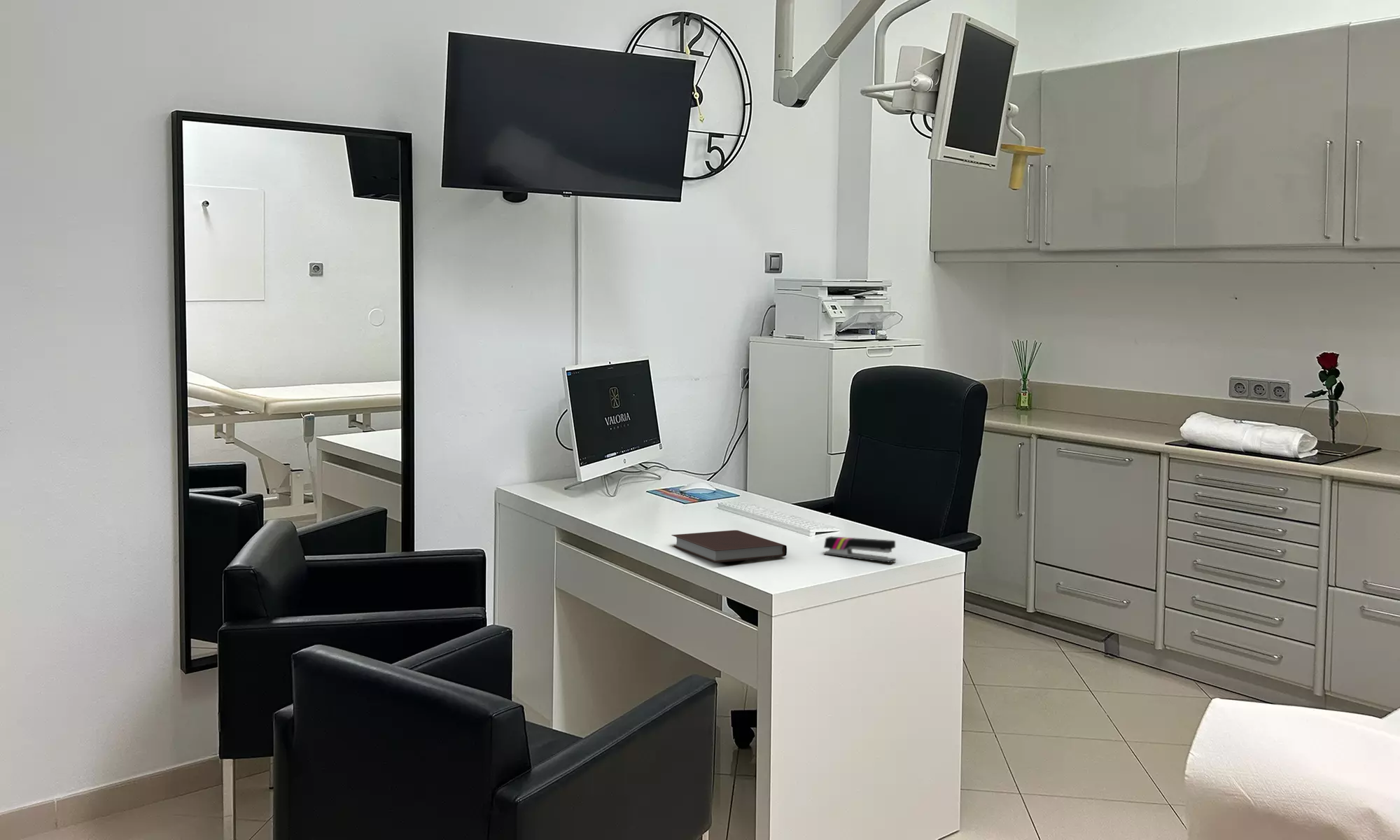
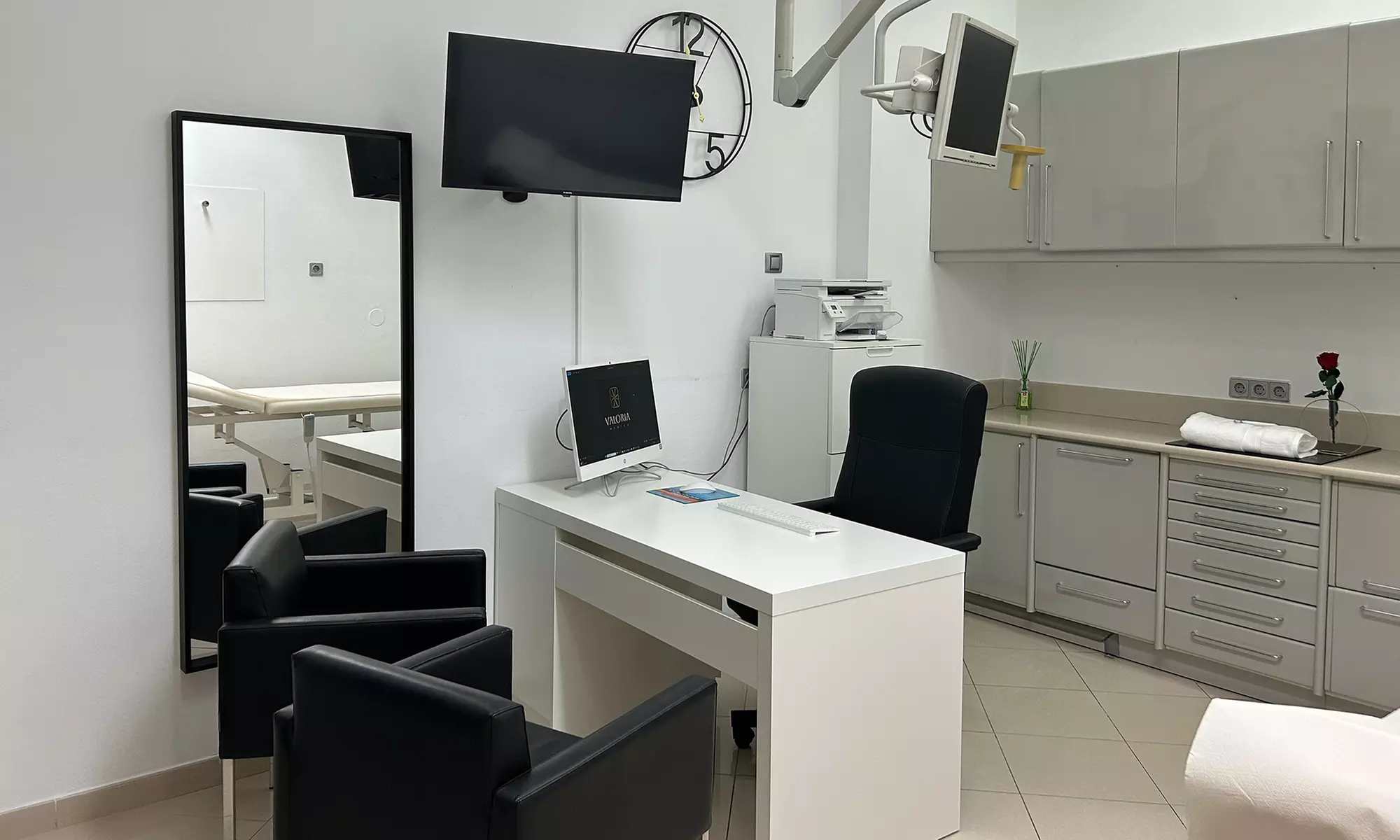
- notebook [671,529,787,563]
- stapler [823,535,897,563]
